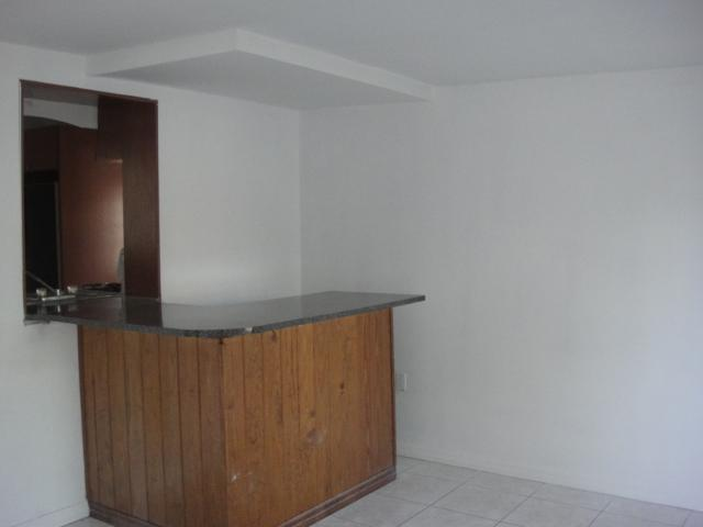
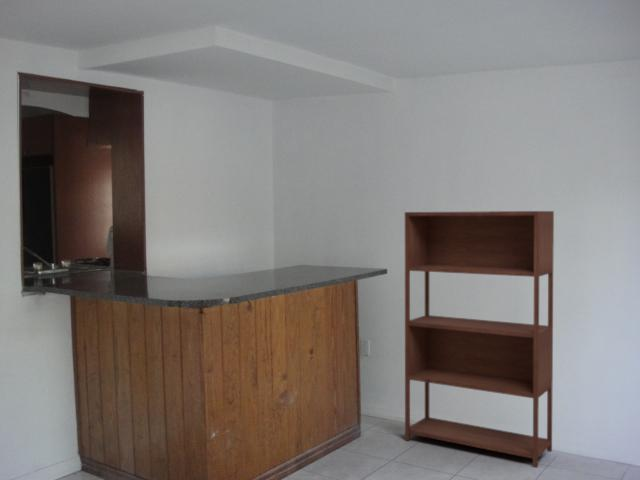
+ bookshelf [404,210,555,468]
